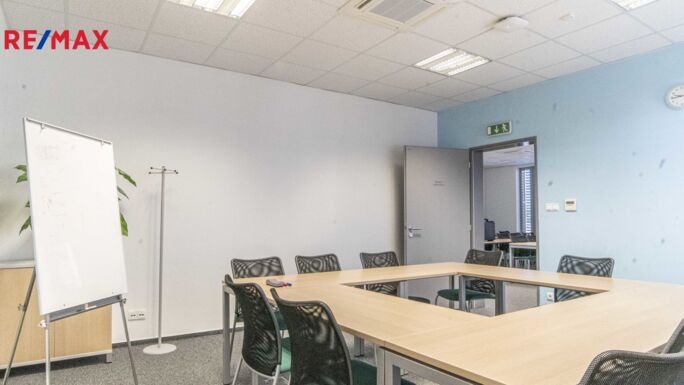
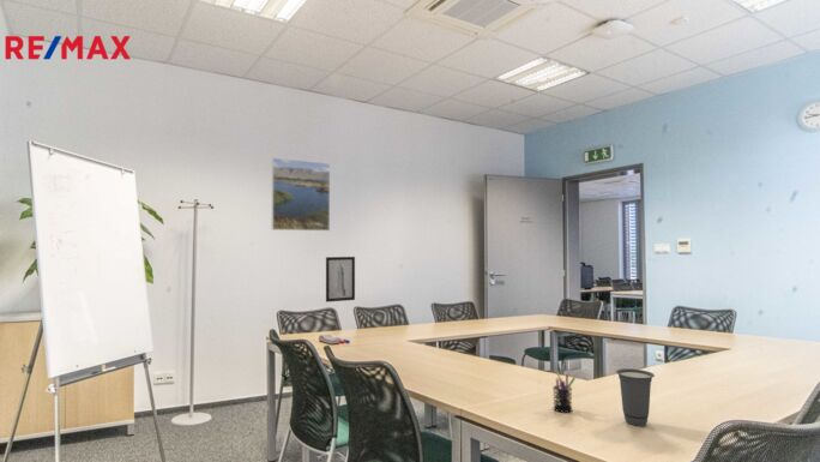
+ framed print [271,157,331,232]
+ wall art [325,256,356,304]
+ cup [615,367,656,427]
+ pen holder [551,372,577,414]
